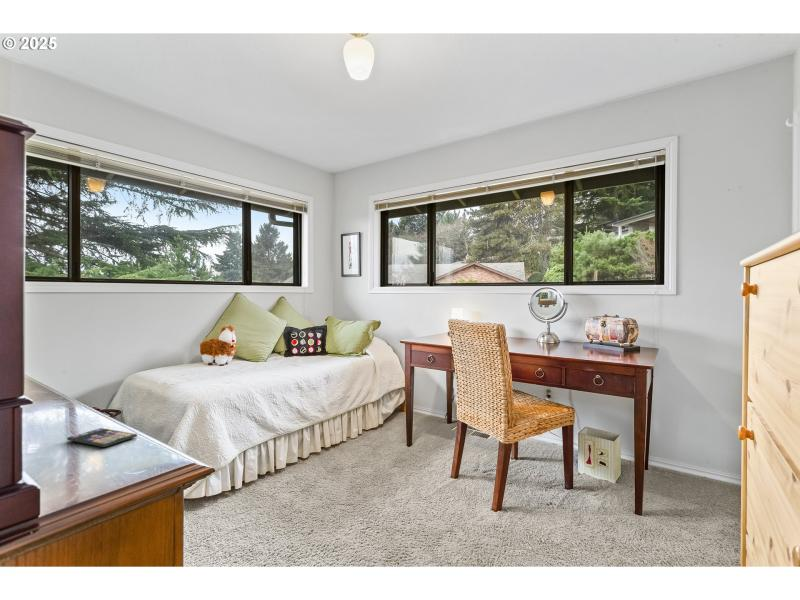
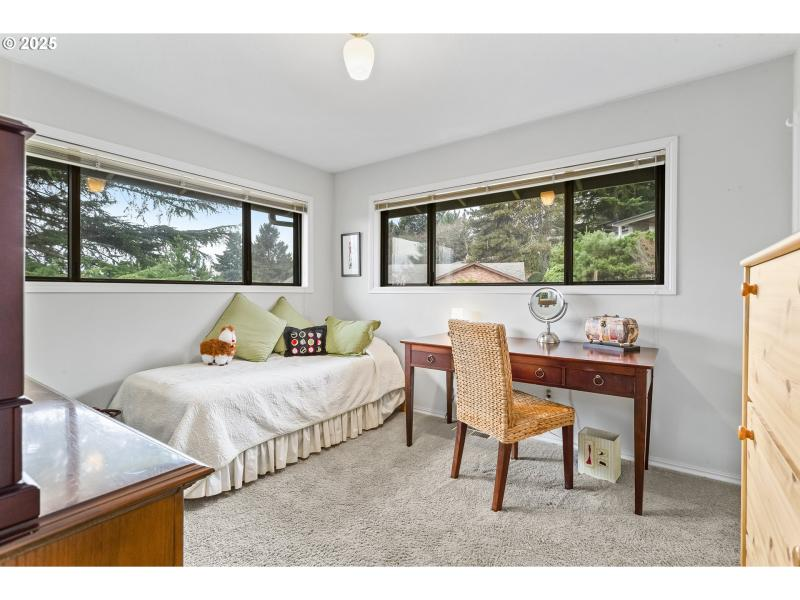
- smartphone [66,427,138,448]
